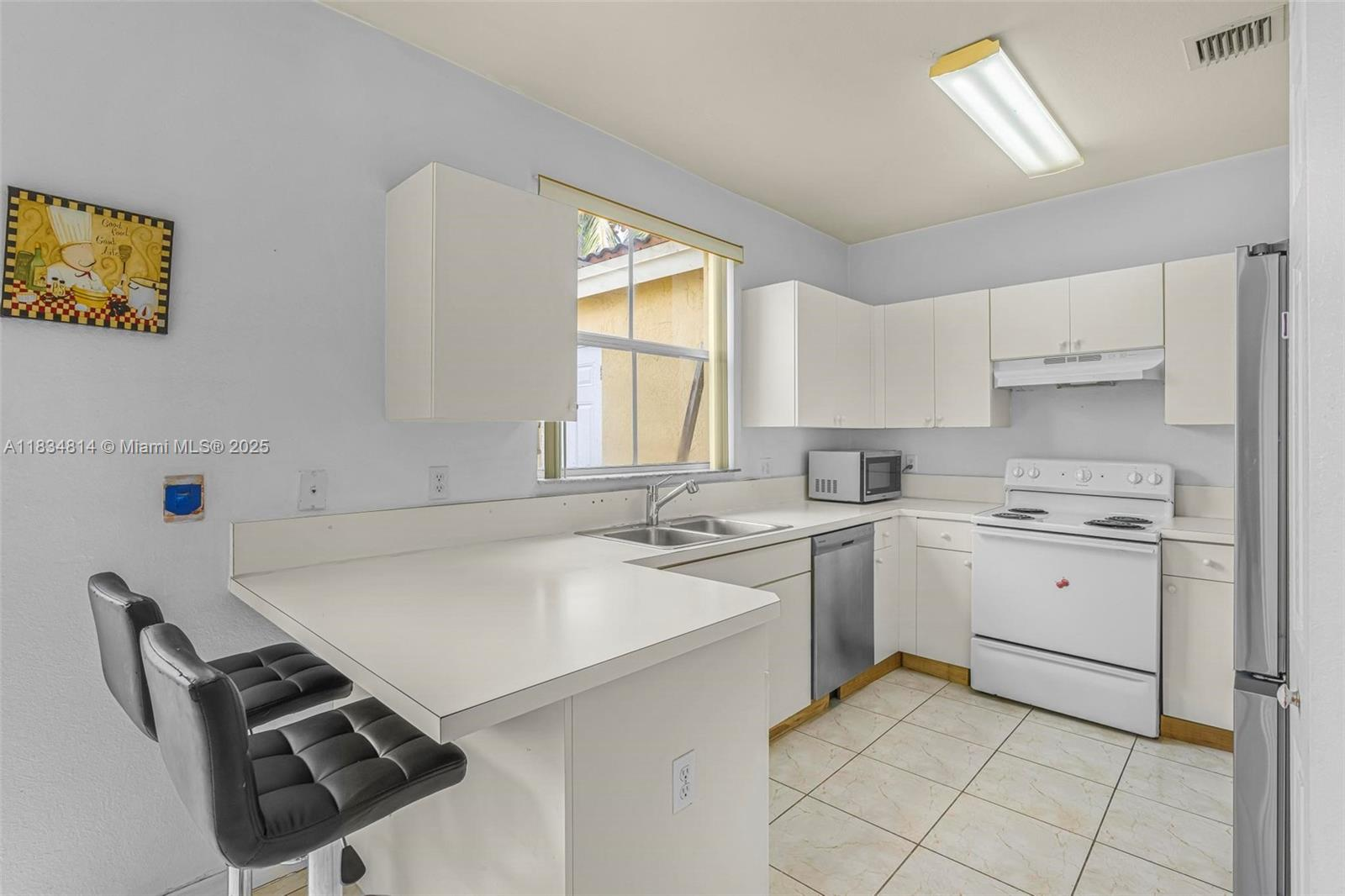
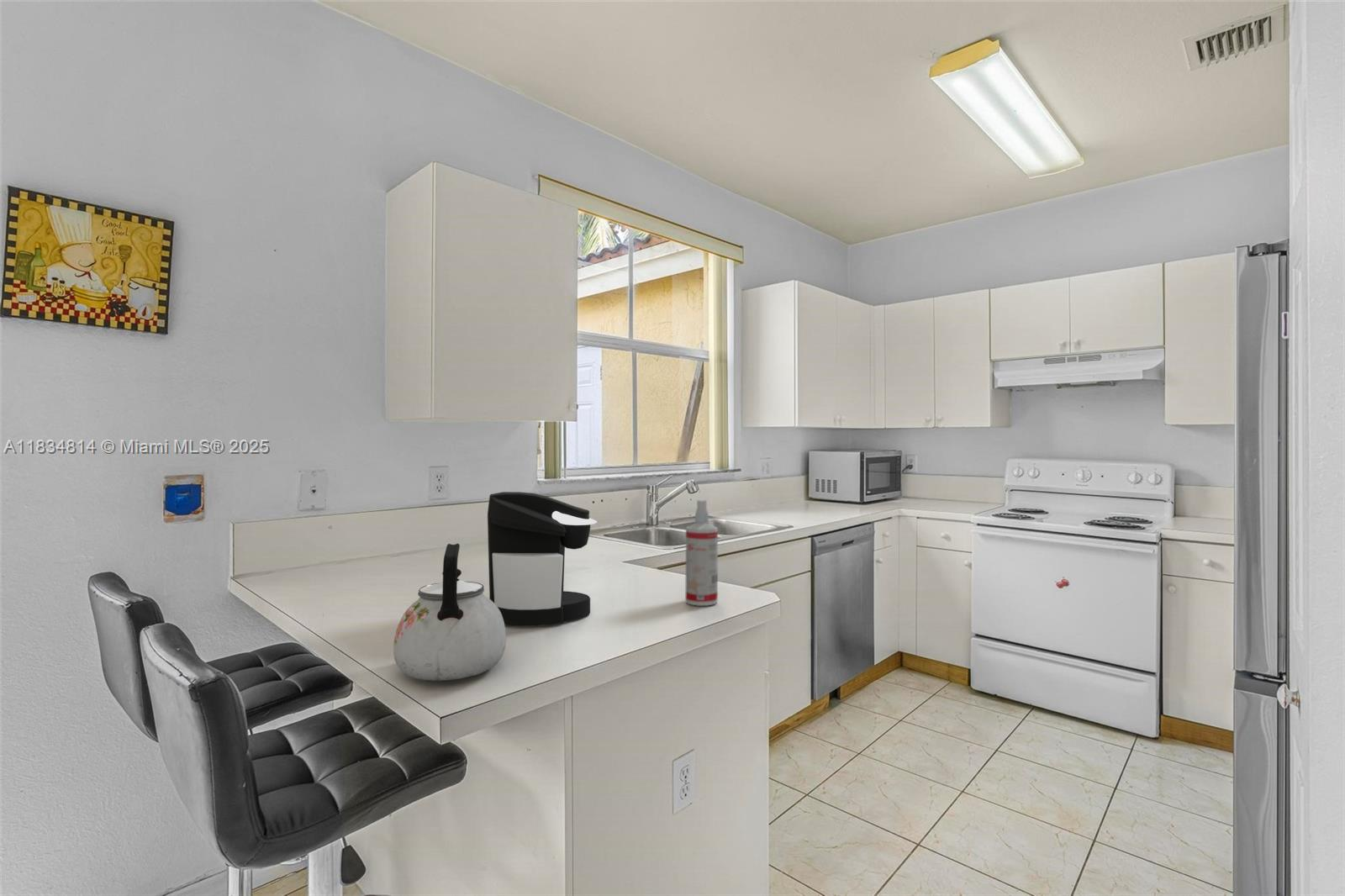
+ kettle [393,542,507,682]
+ spray bottle [684,499,719,606]
+ coffee maker [487,491,598,627]
